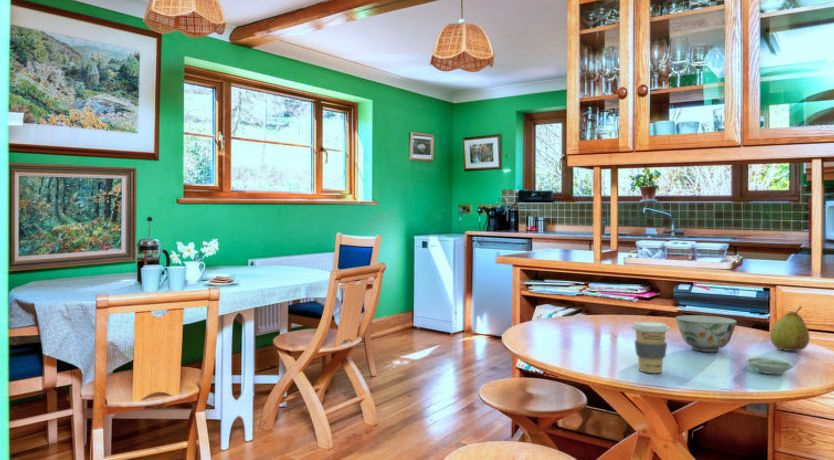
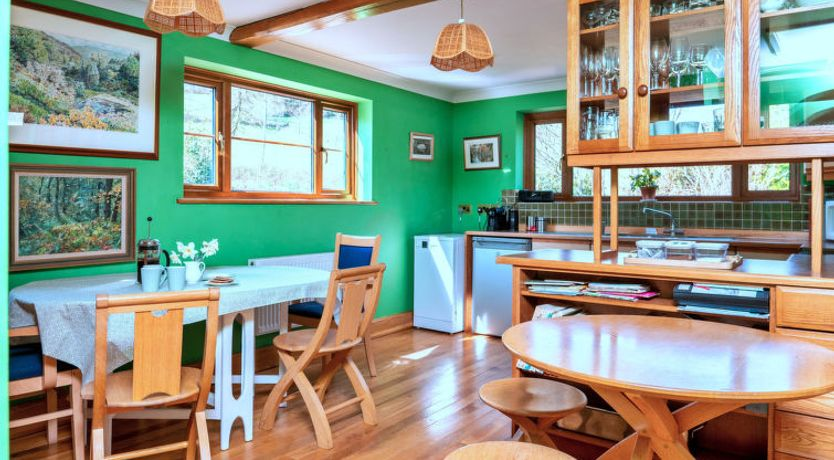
- soup bowl [674,314,738,353]
- saucer [745,357,795,375]
- fruit [769,306,811,352]
- coffee cup [631,320,670,374]
